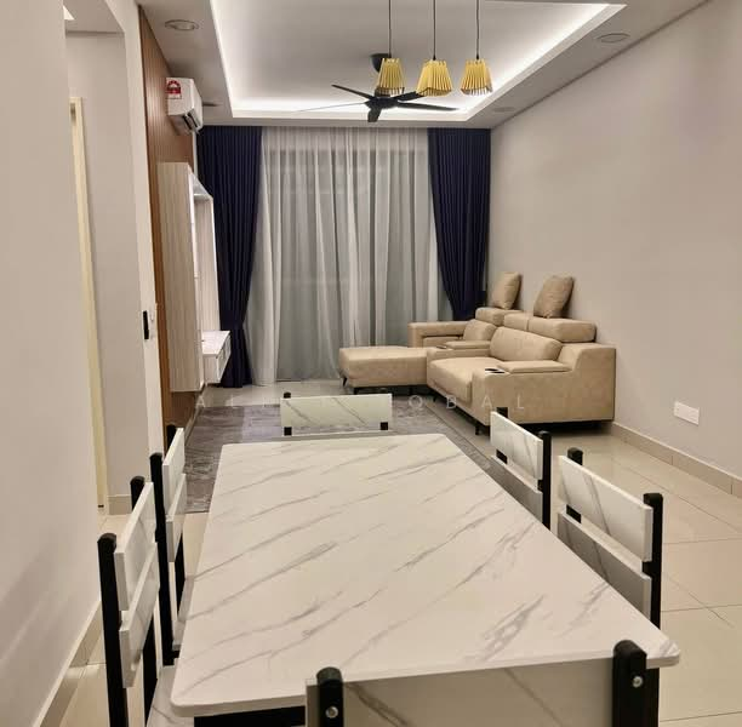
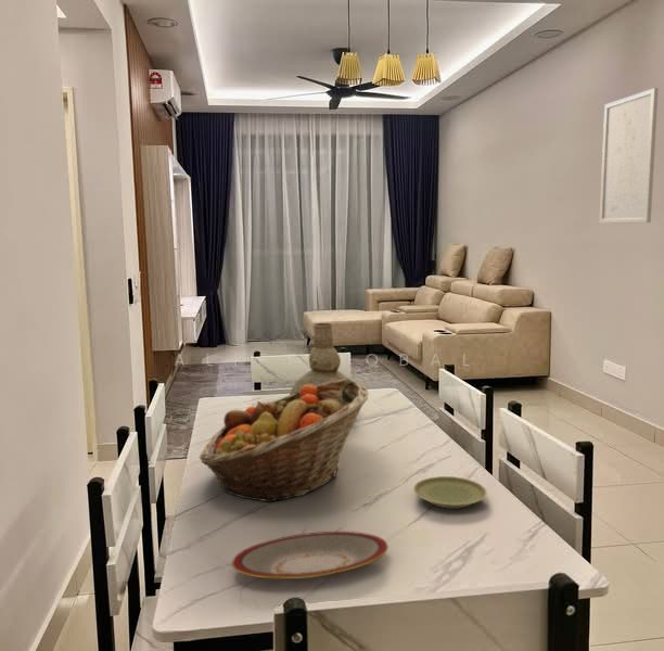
+ plate [231,531,388,579]
+ plate [412,475,488,509]
+ vase [289,322,348,395]
+ fruit basket [199,378,369,503]
+ wall art [599,87,660,225]
